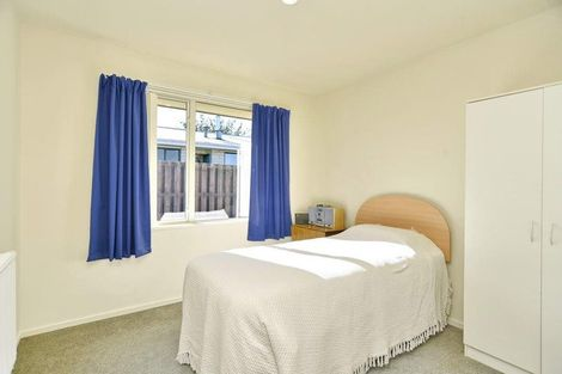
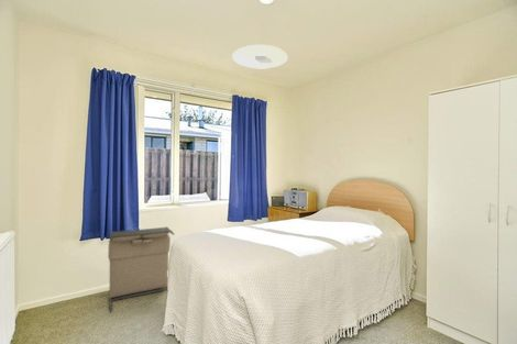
+ ceiling light [231,44,289,69]
+ laundry hamper [107,225,175,313]
